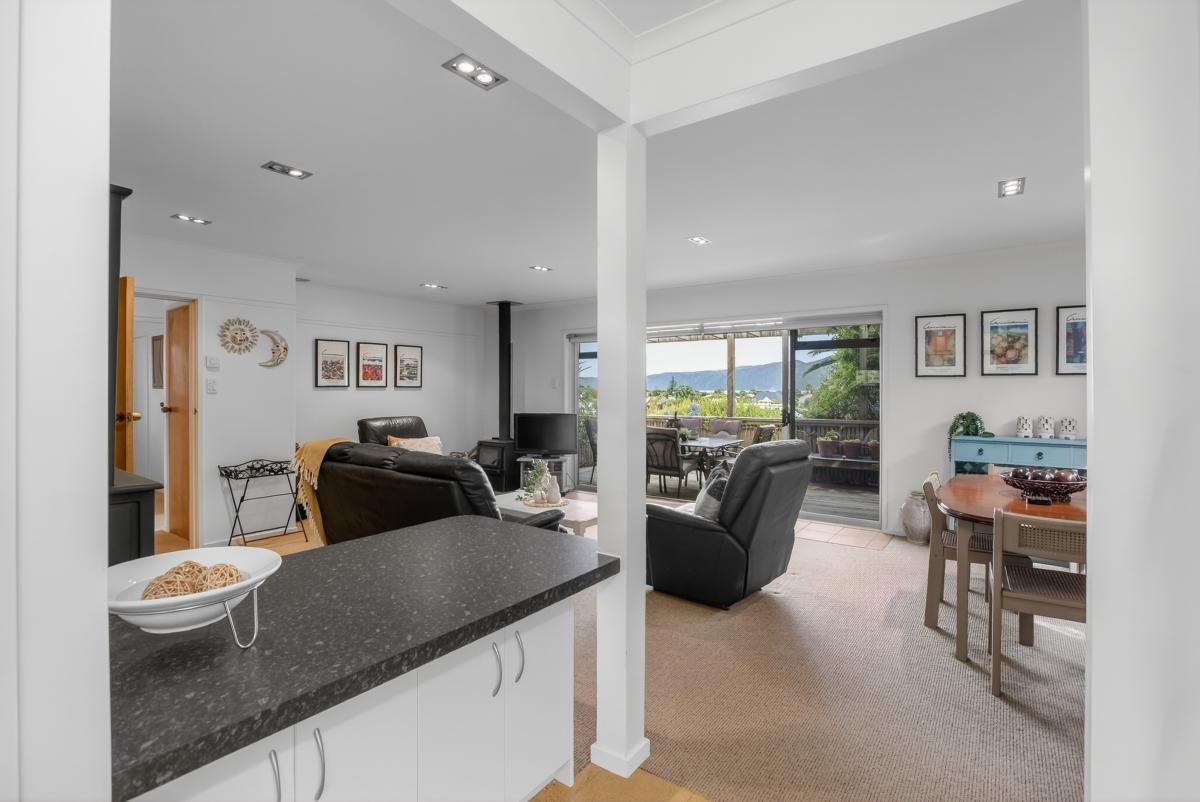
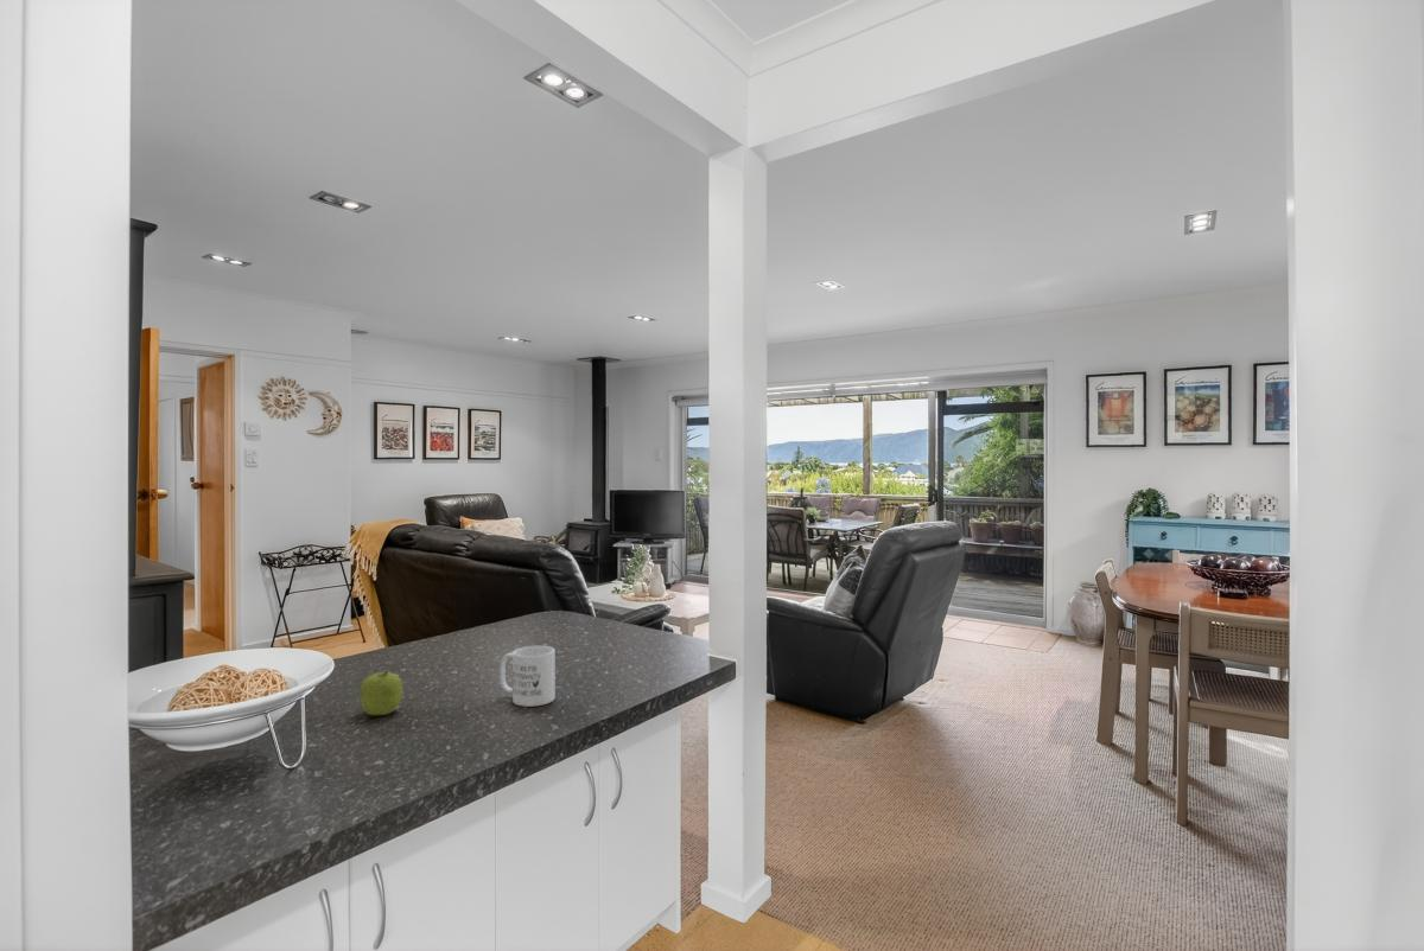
+ mug [498,645,557,708]
+ fruit [358,670,403,716]
